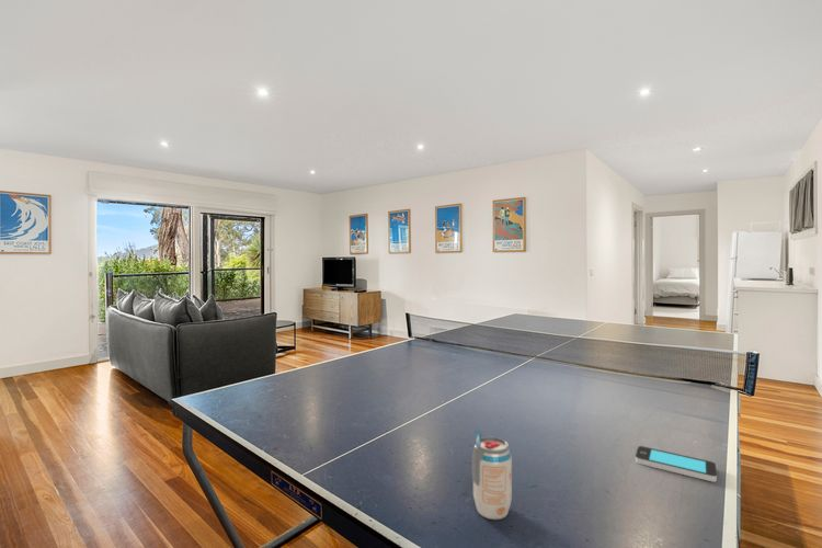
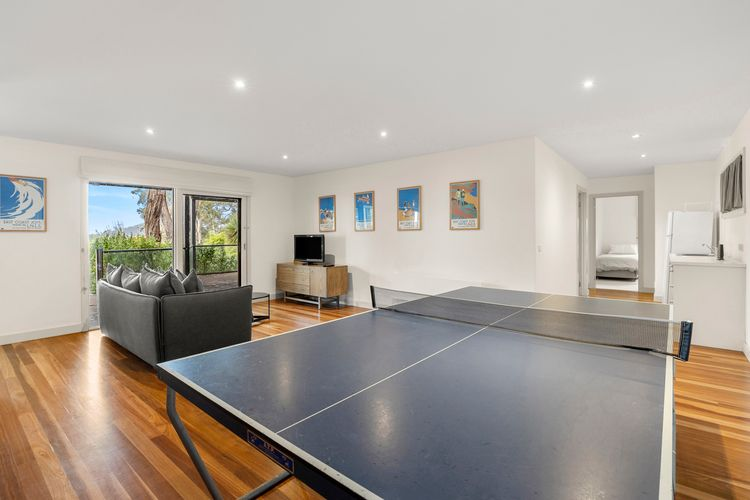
- beverage can [471,430,513,521]
- smartphone [635,445,718,483]
